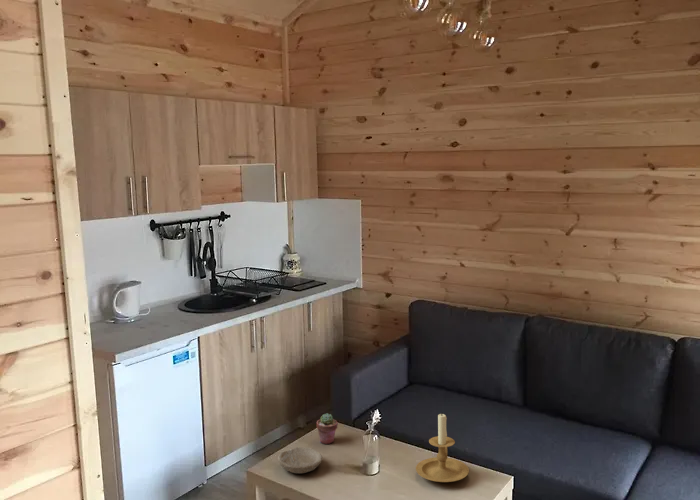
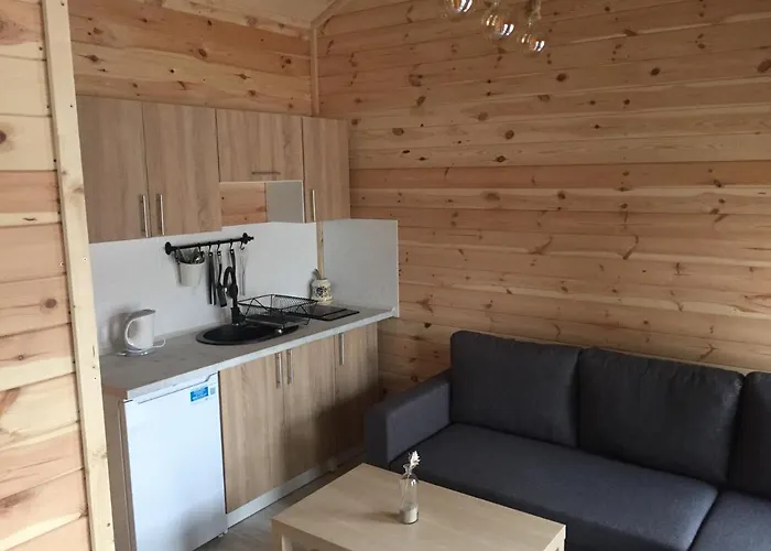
- potted succulent [316,412,339,445]
- bowl [277,446,323,474]
- candle holder [415,412,470,483]
